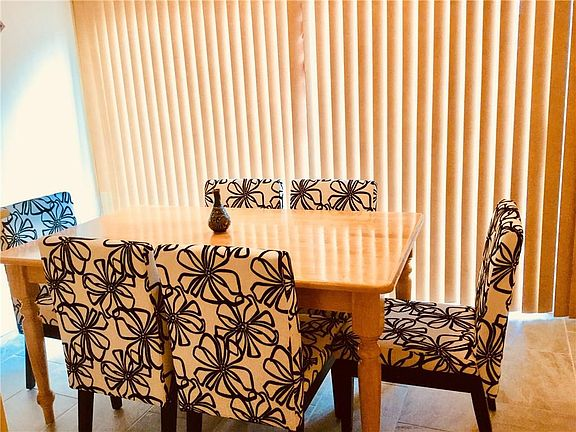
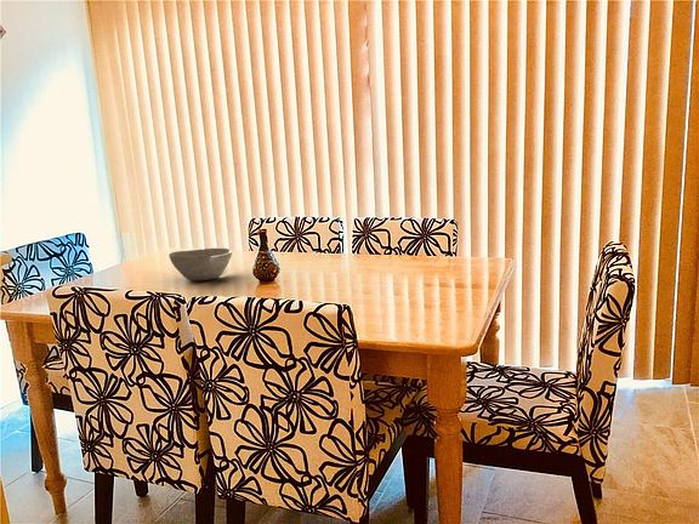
+ bowl [167,247,233,281]
